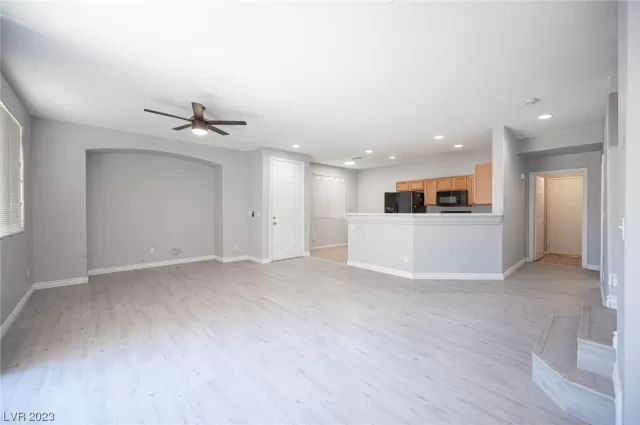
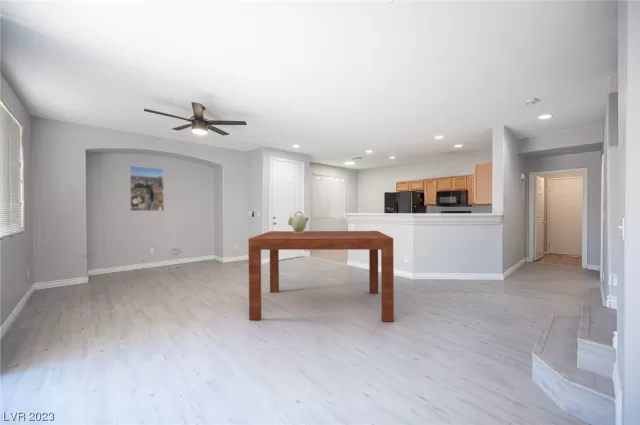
+ vessel [287,210,310,233]
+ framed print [129,165,165,212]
+ dining table [247,230,395,323]
